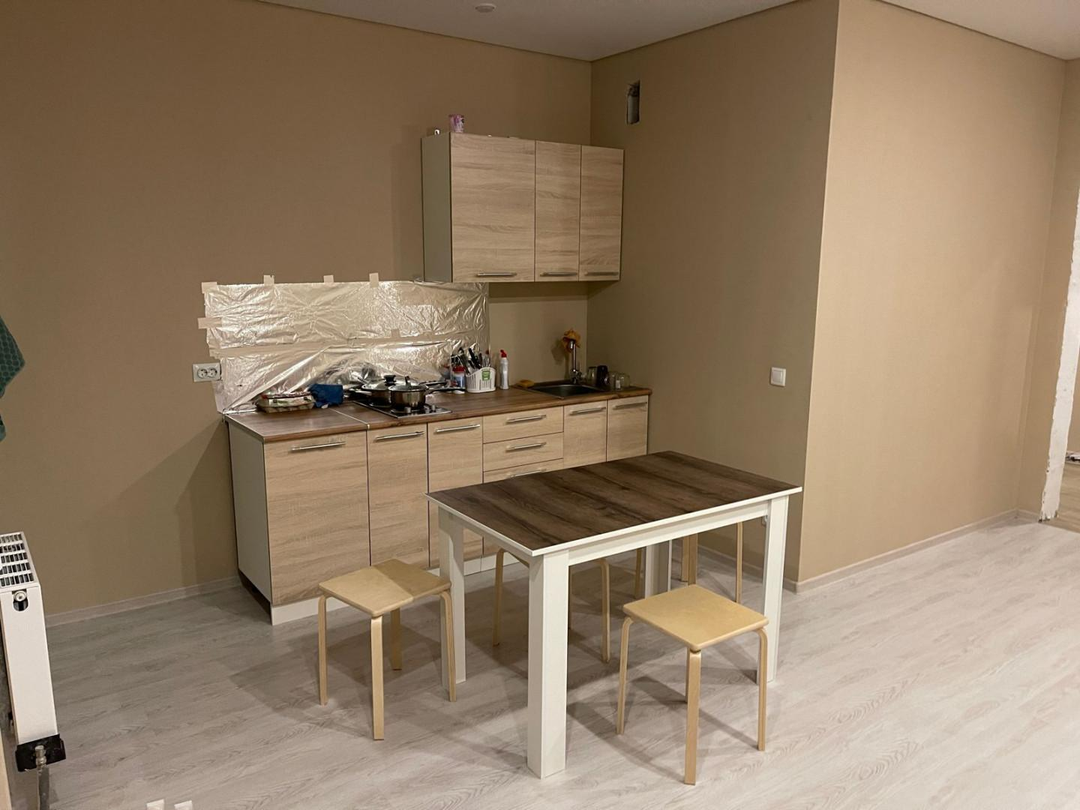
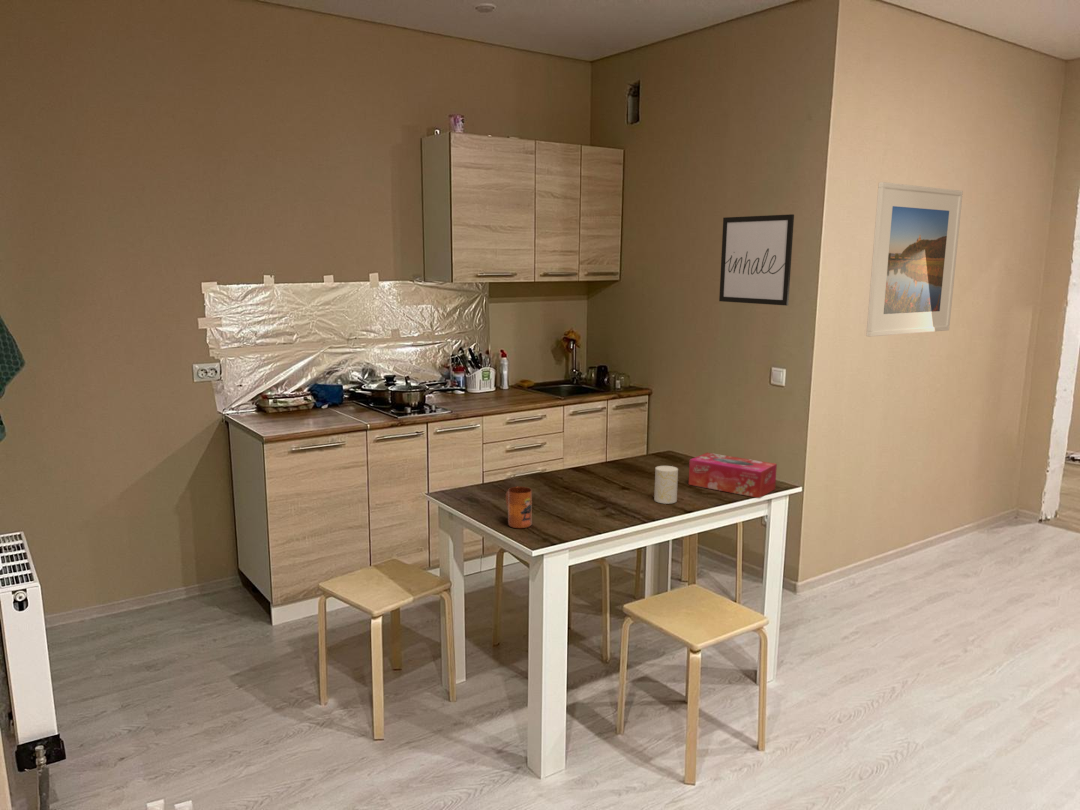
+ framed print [865,181,964,338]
+ wall art [718,213,795,307]
+ tissue box [688,452,778,499]
+ cup [653,465,679,505]
+ mug [505,486,533,529]
